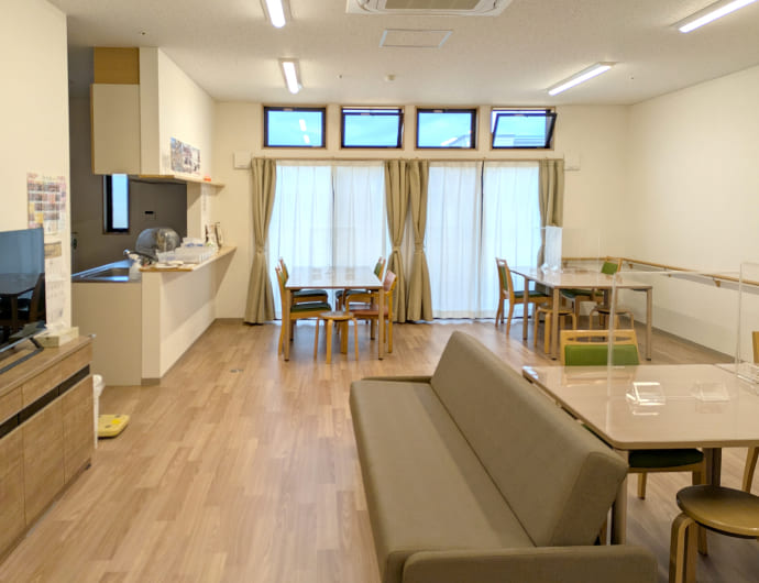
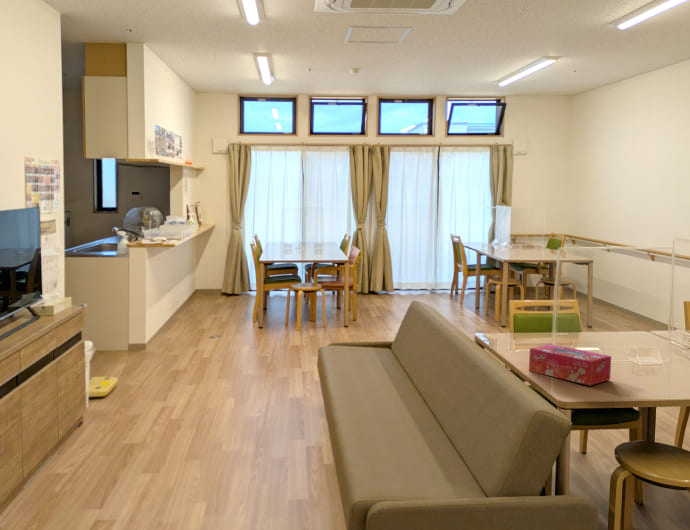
+ tissue box [528,343,612,386]
